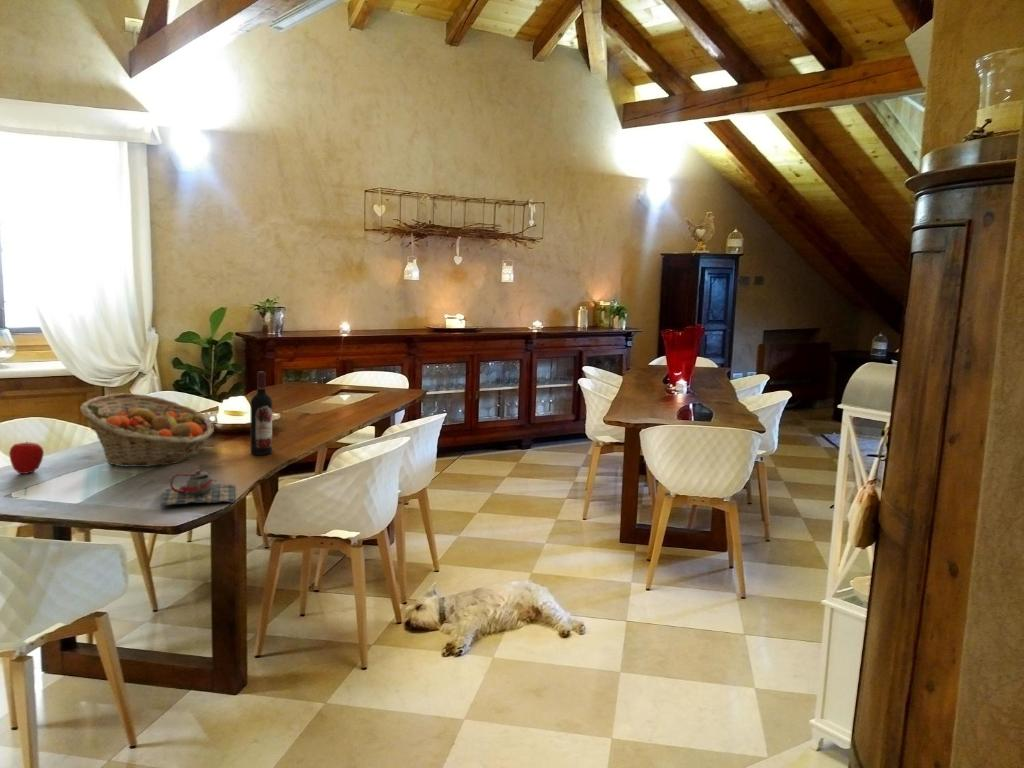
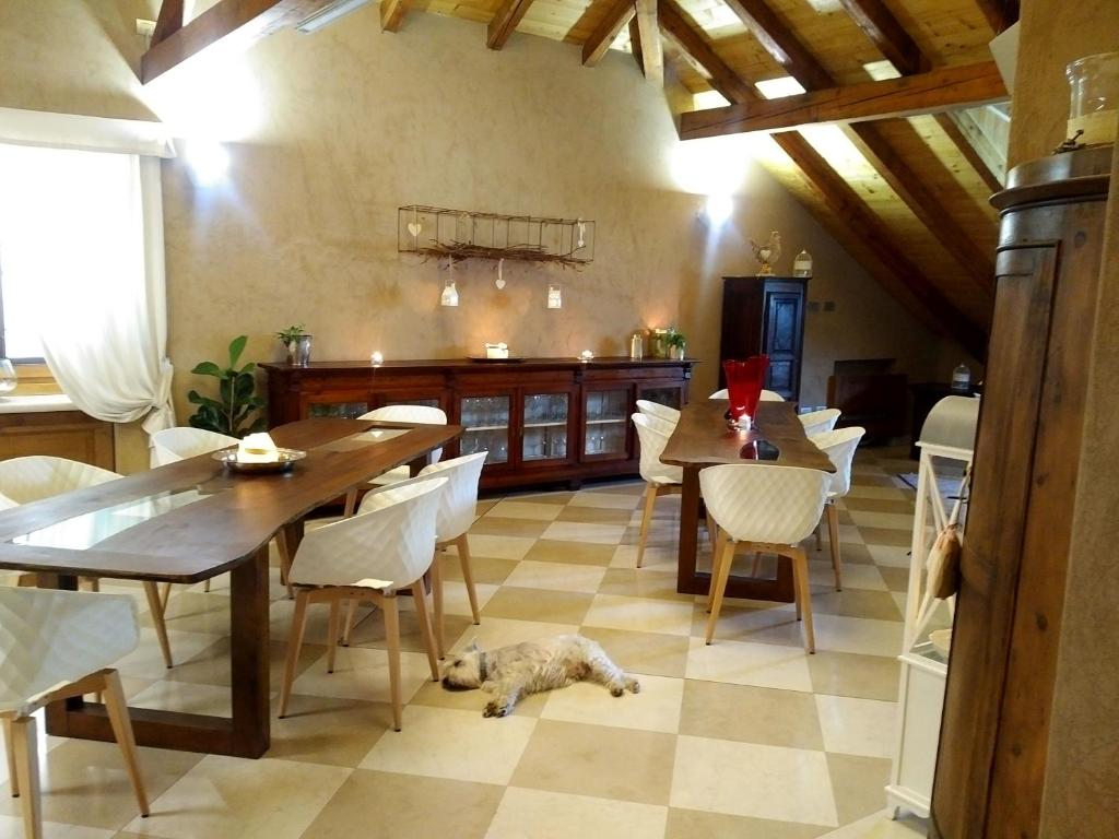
- apple [8,440,45,475]
- wine bottle [249,371,273,456]
- fruit basket [79,392,215,468]
- teapot [159,464,236,507]
